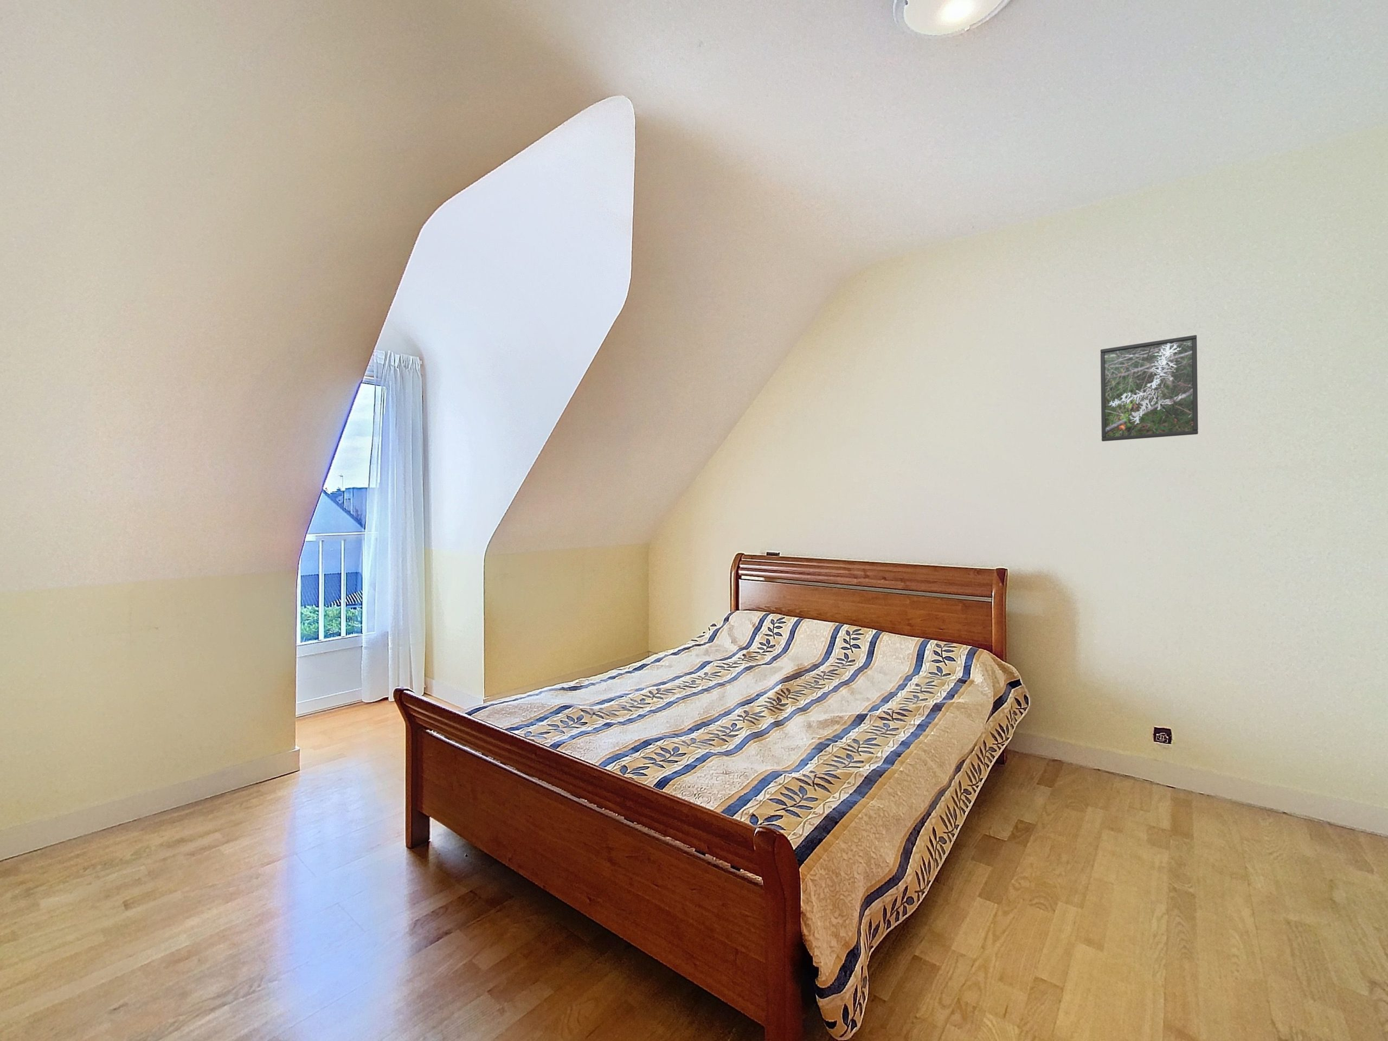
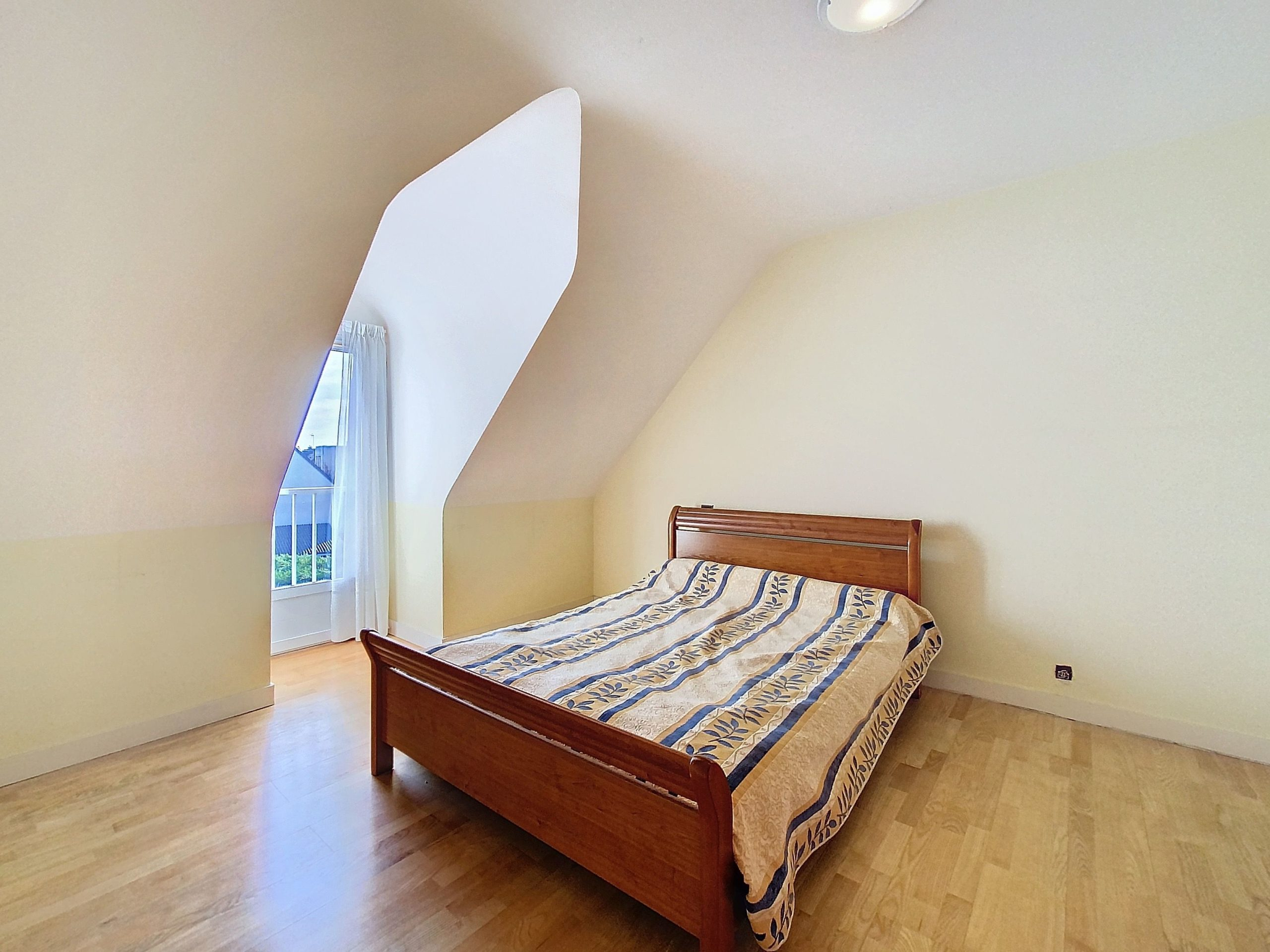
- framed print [1101,335,1199,442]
